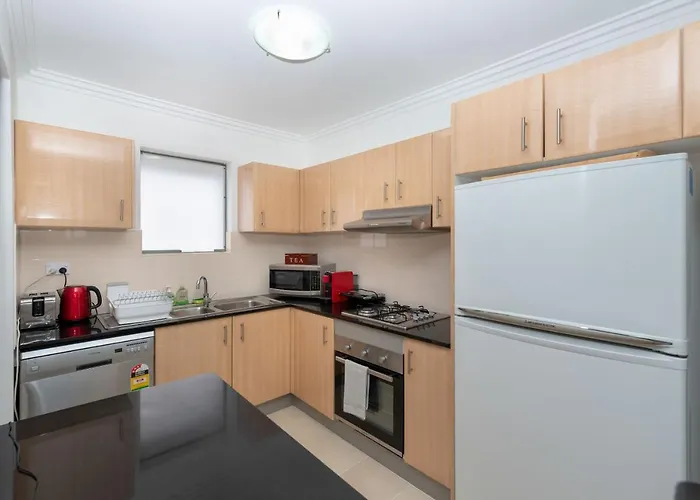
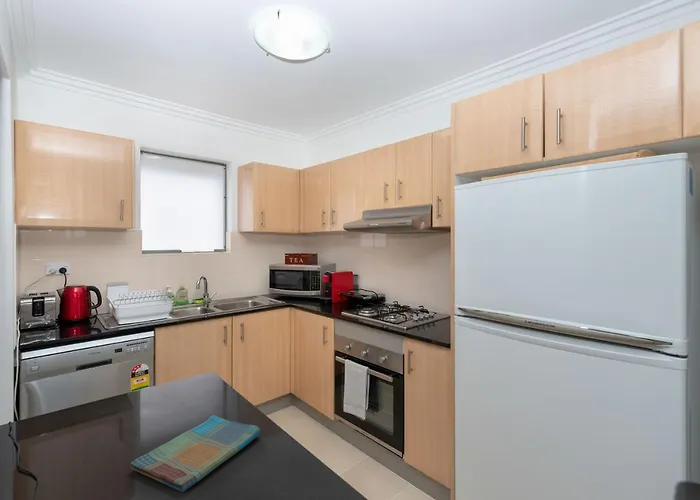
+ dish towel [130,414,261,493]
